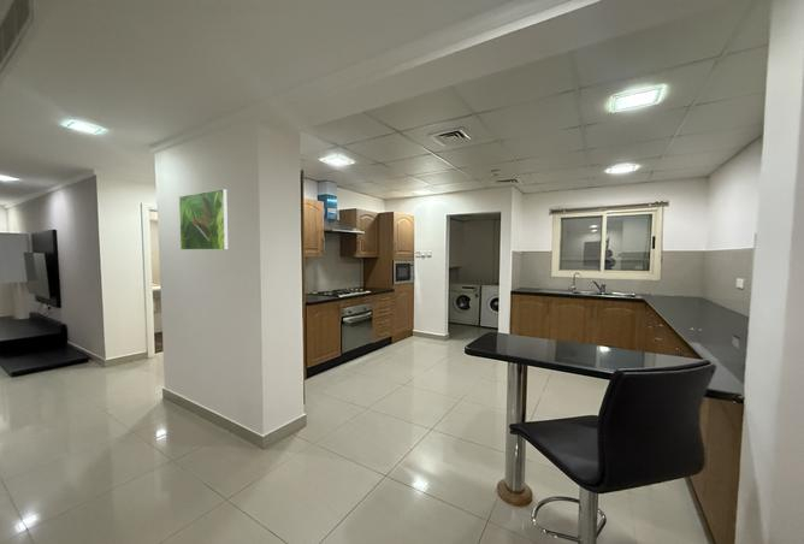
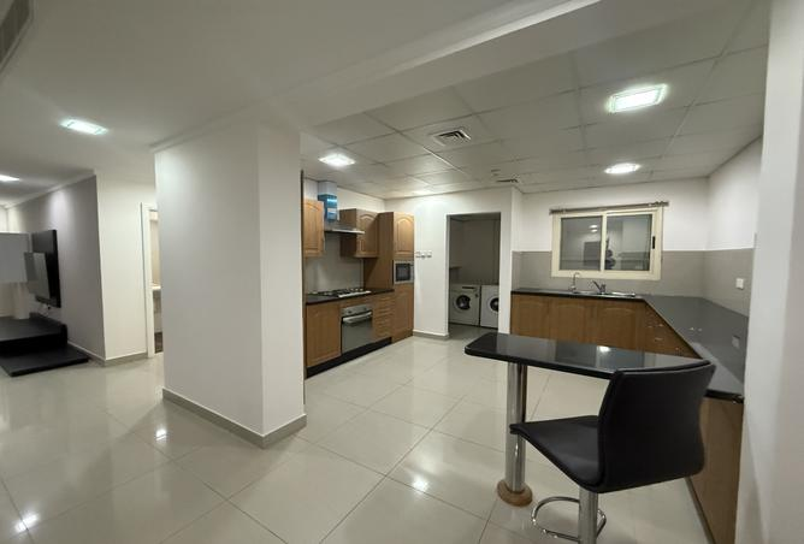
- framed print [178,188,230,252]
